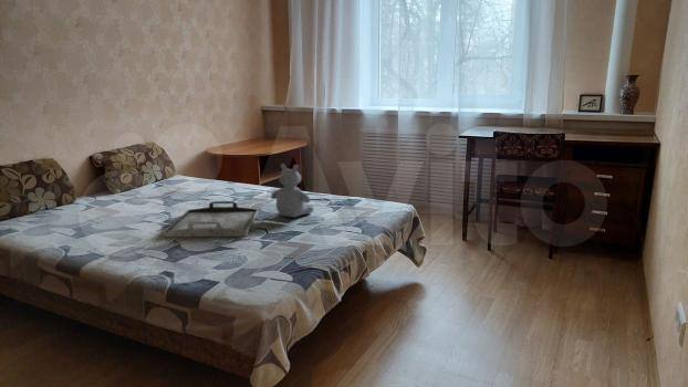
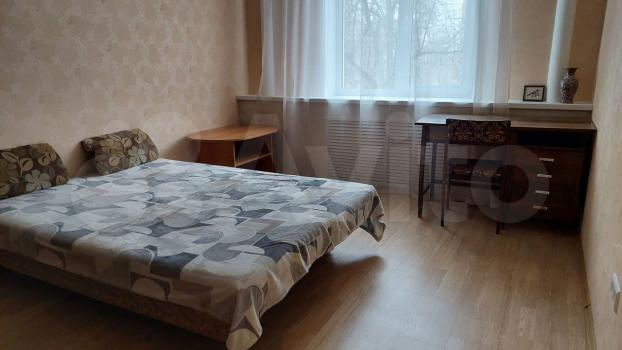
- teddy bear [270,163,315,219]
- serving tray [163,200,259,238]
